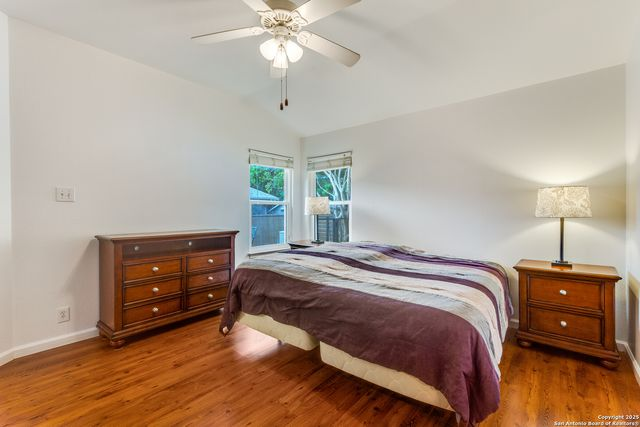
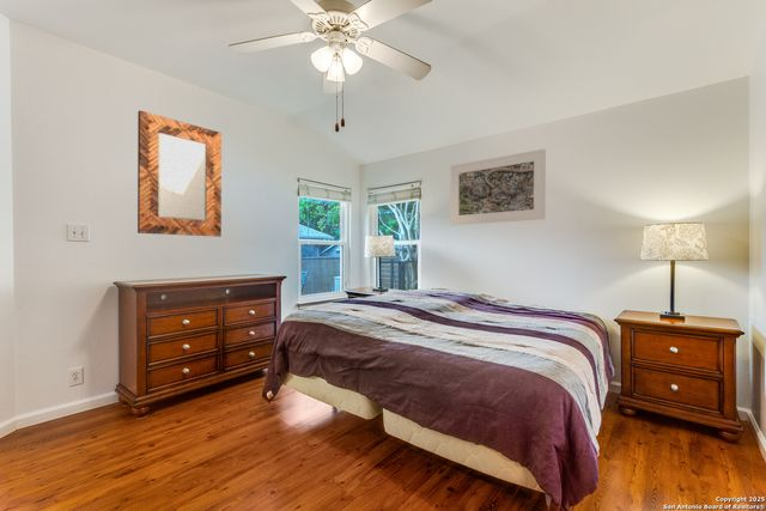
+ home mirror [136,110,223,238]
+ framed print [449,147,547,226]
